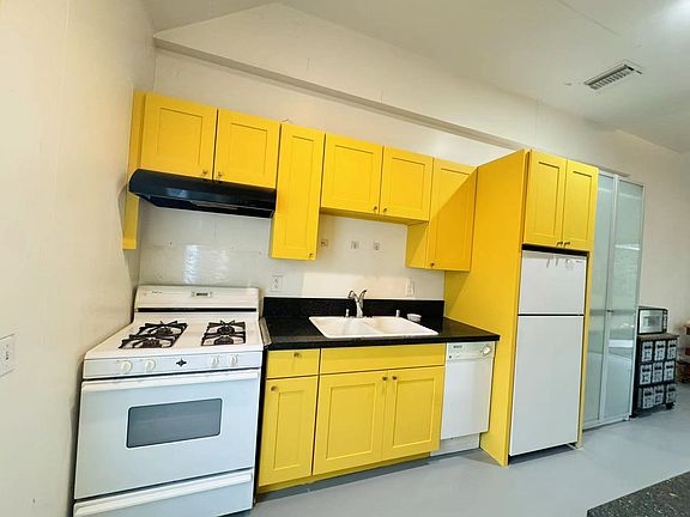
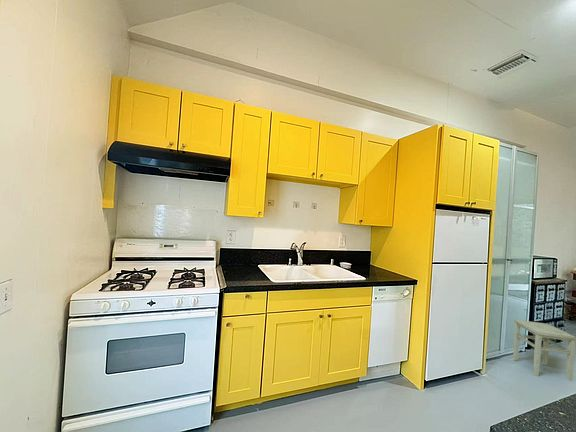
+ stool [512,319,576,382]
